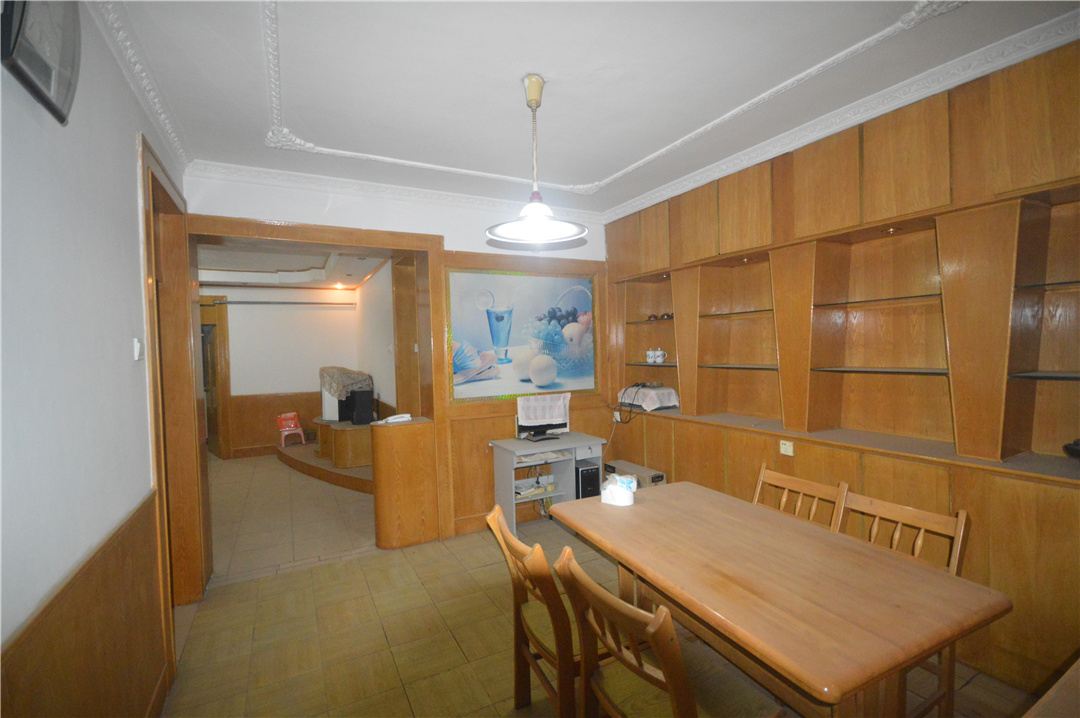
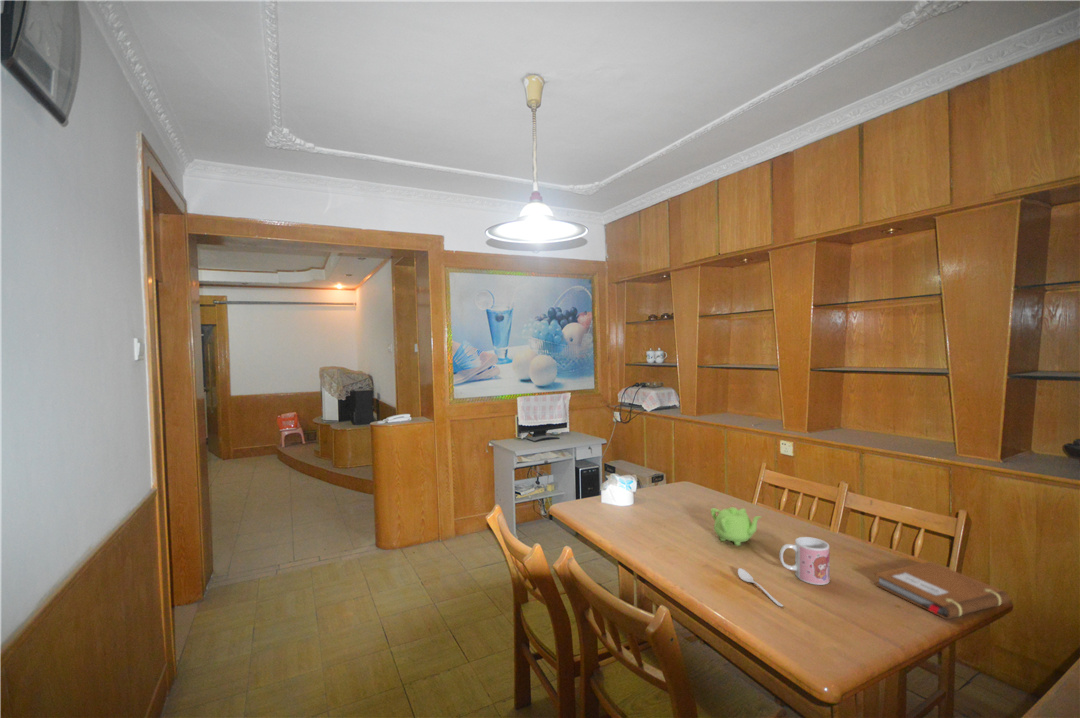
+ notebook [874,561,1010,620]
+ mug [778,536,831,586]
+ teapot [710,506,763,547]
+ spoon [737,567,784,607]
